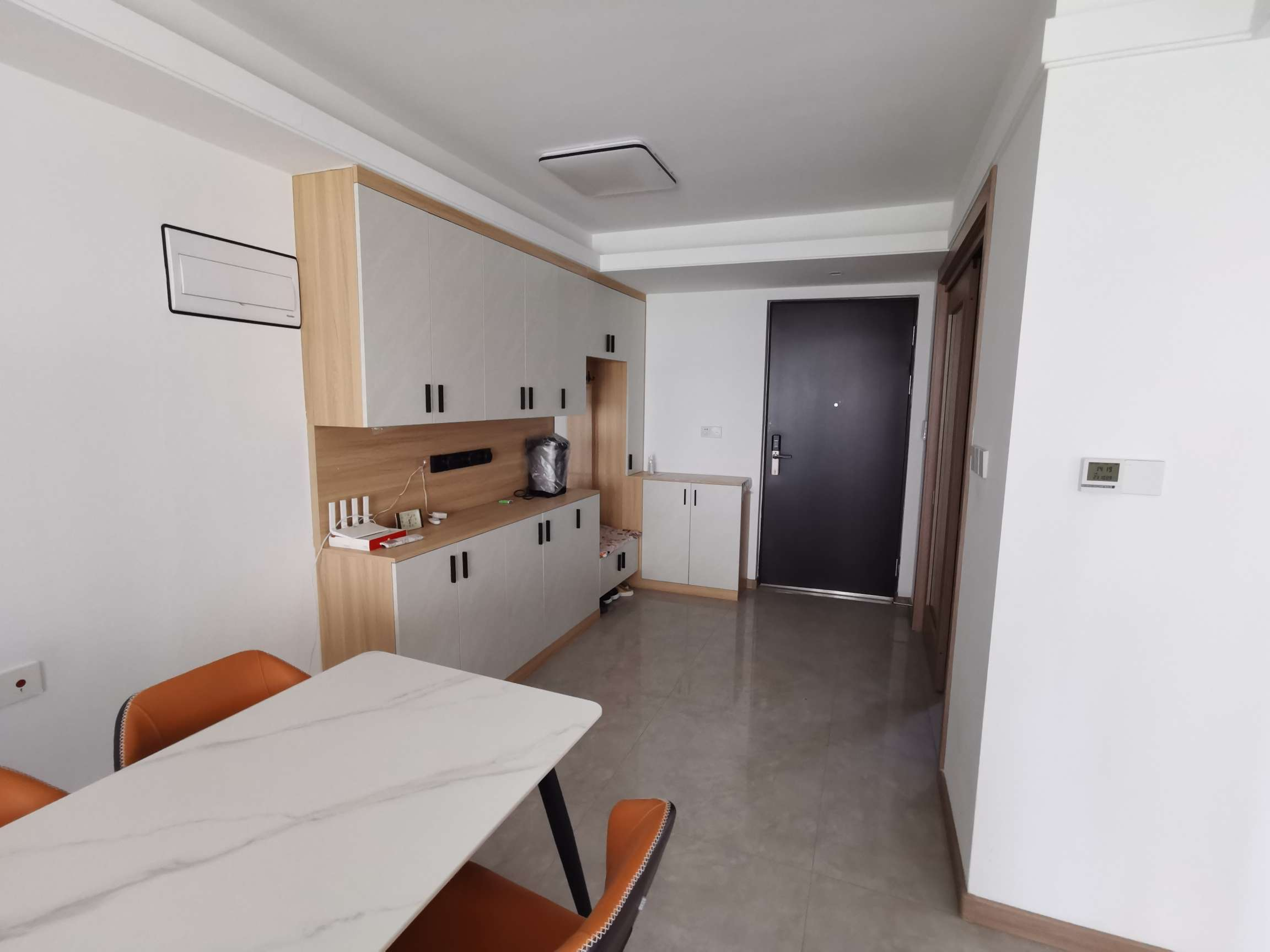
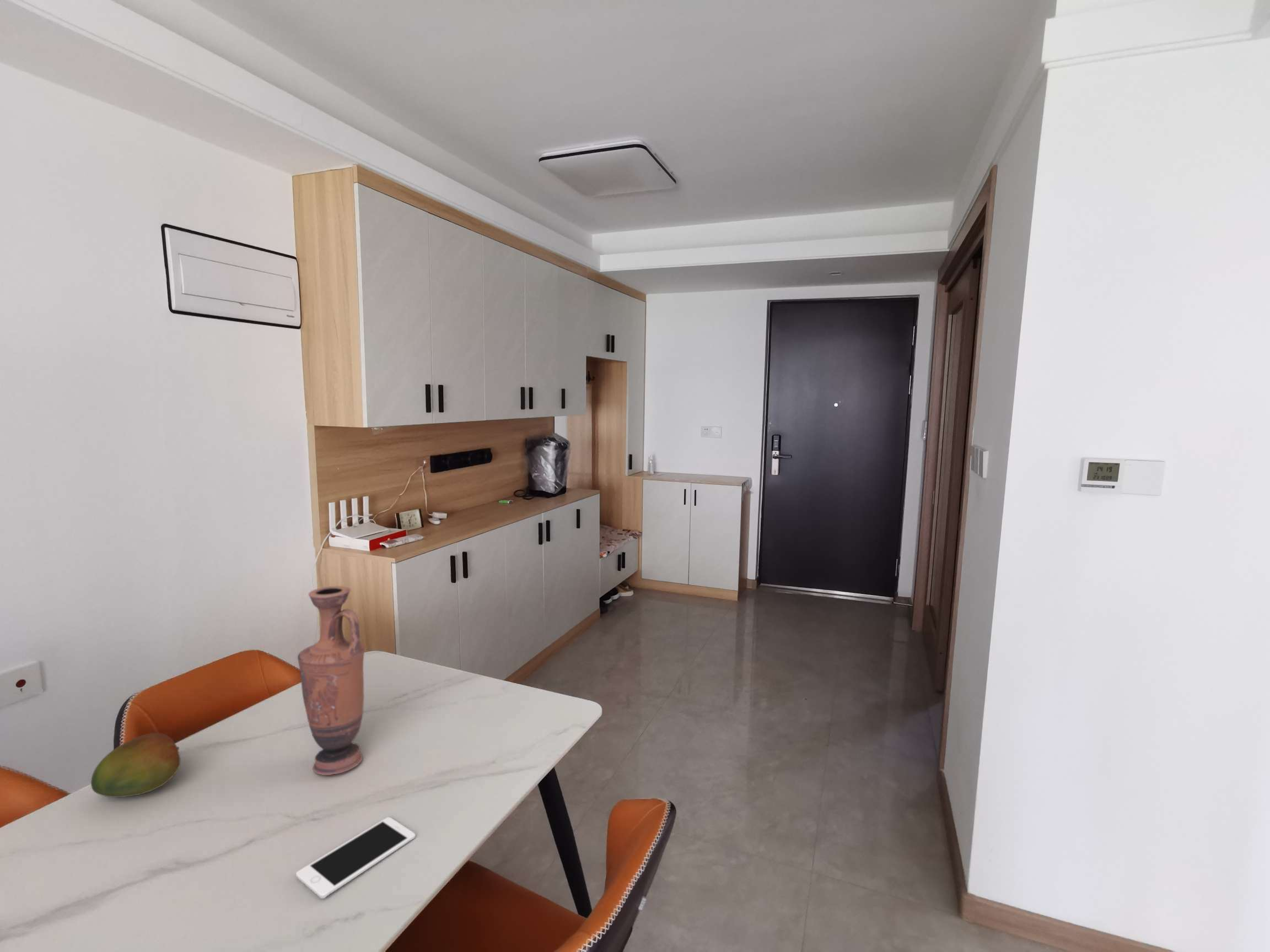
+ vase [297,586,365,776]
+ cell phone [295,816,416,899]
+ fruit [90,733,181,798]
